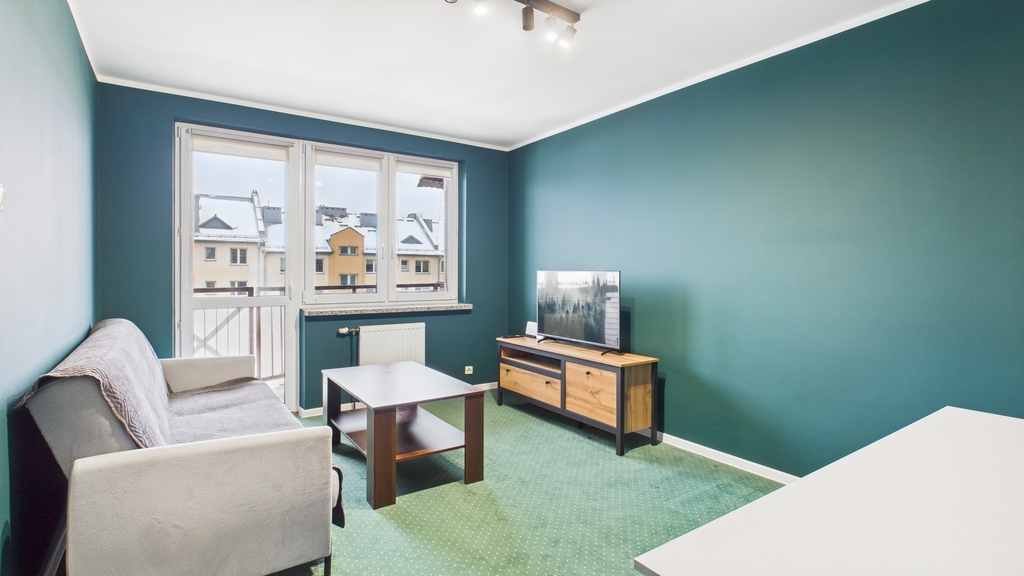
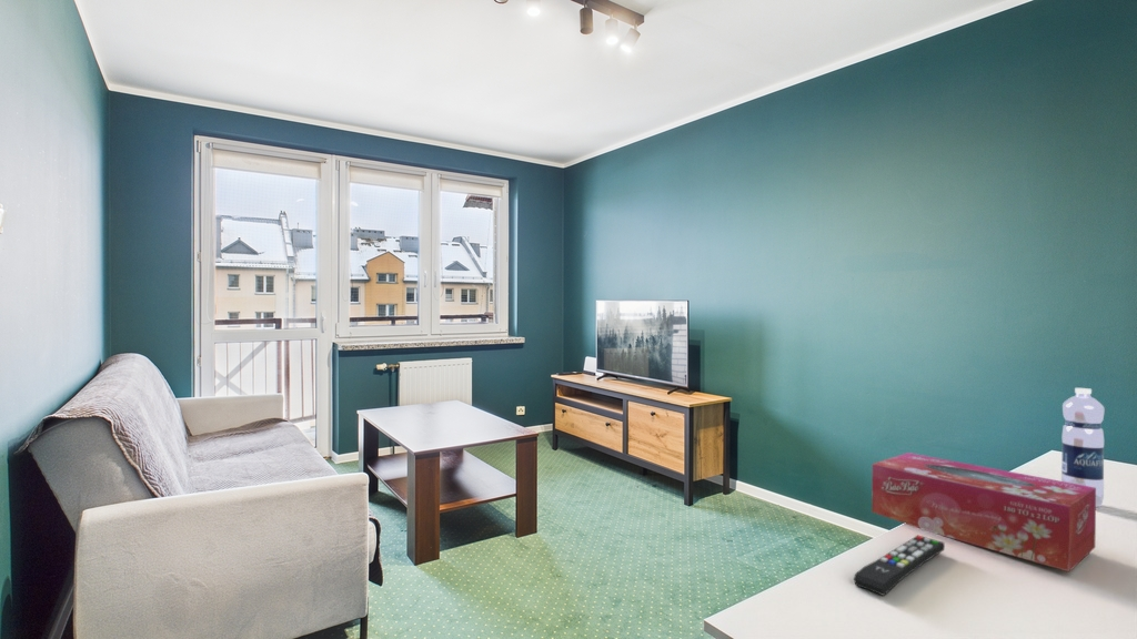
+ remote control [853,535,946,597]
+ tissue box [871,452,1097,572]
+ water bottle [1060,387,1105,508]
